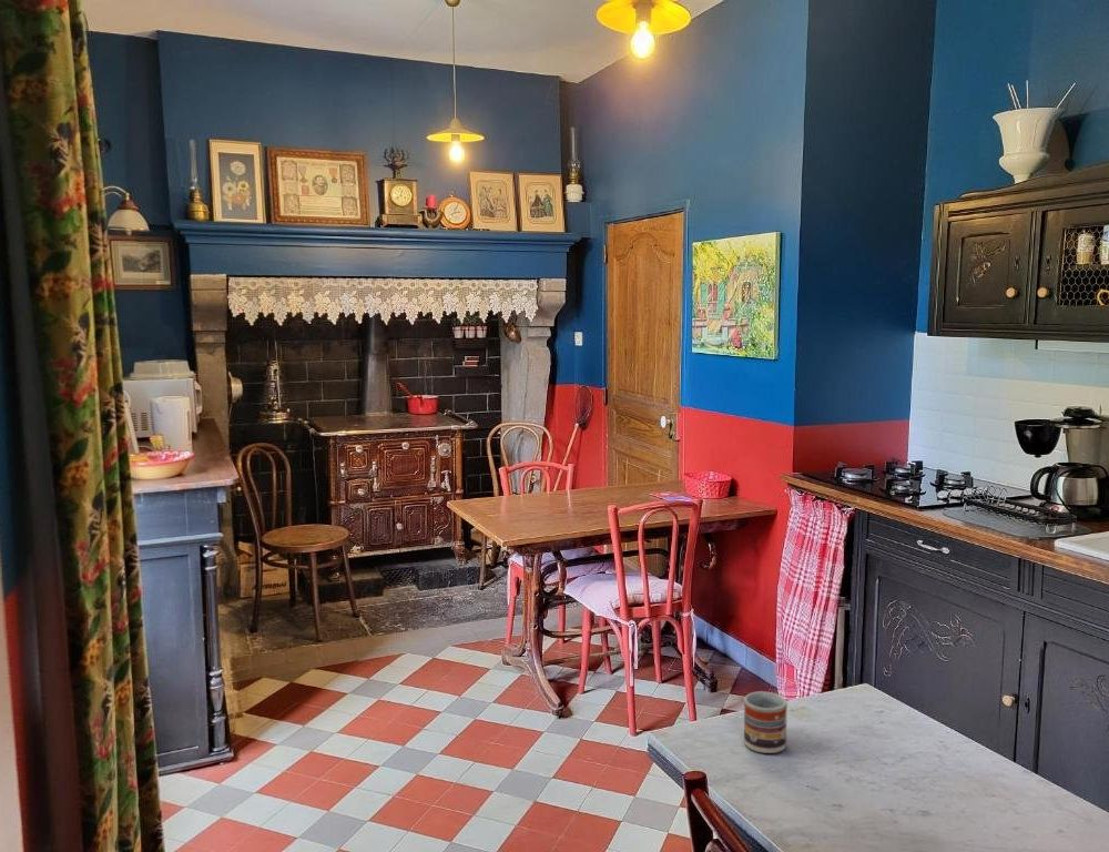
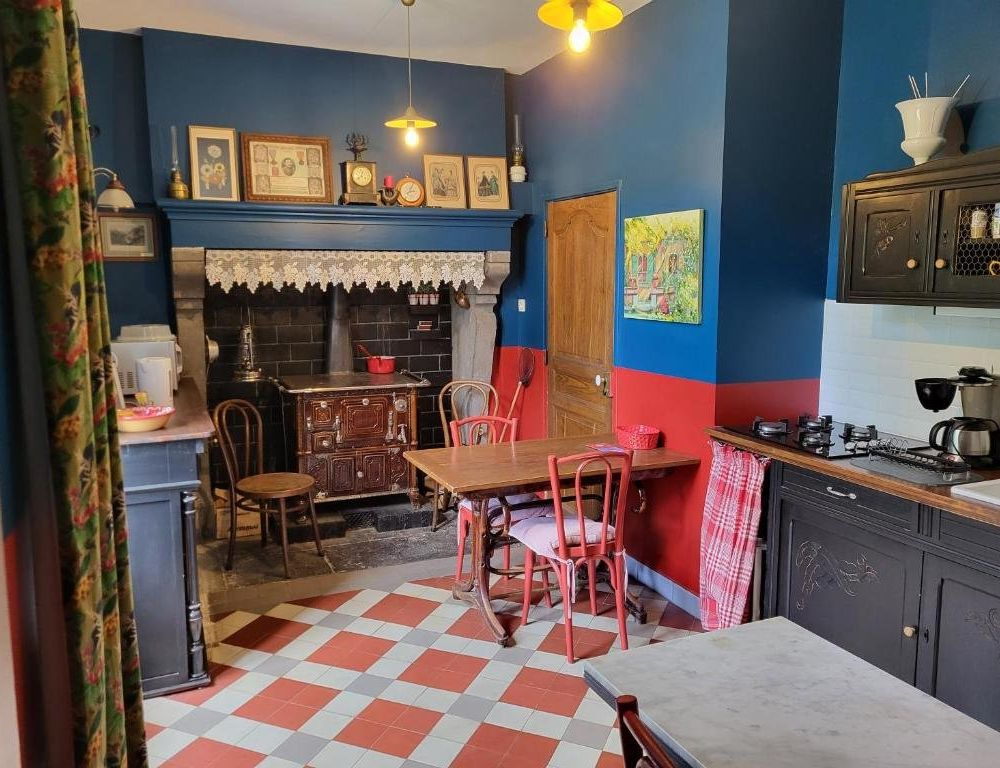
- cup [743,690,788,754]
